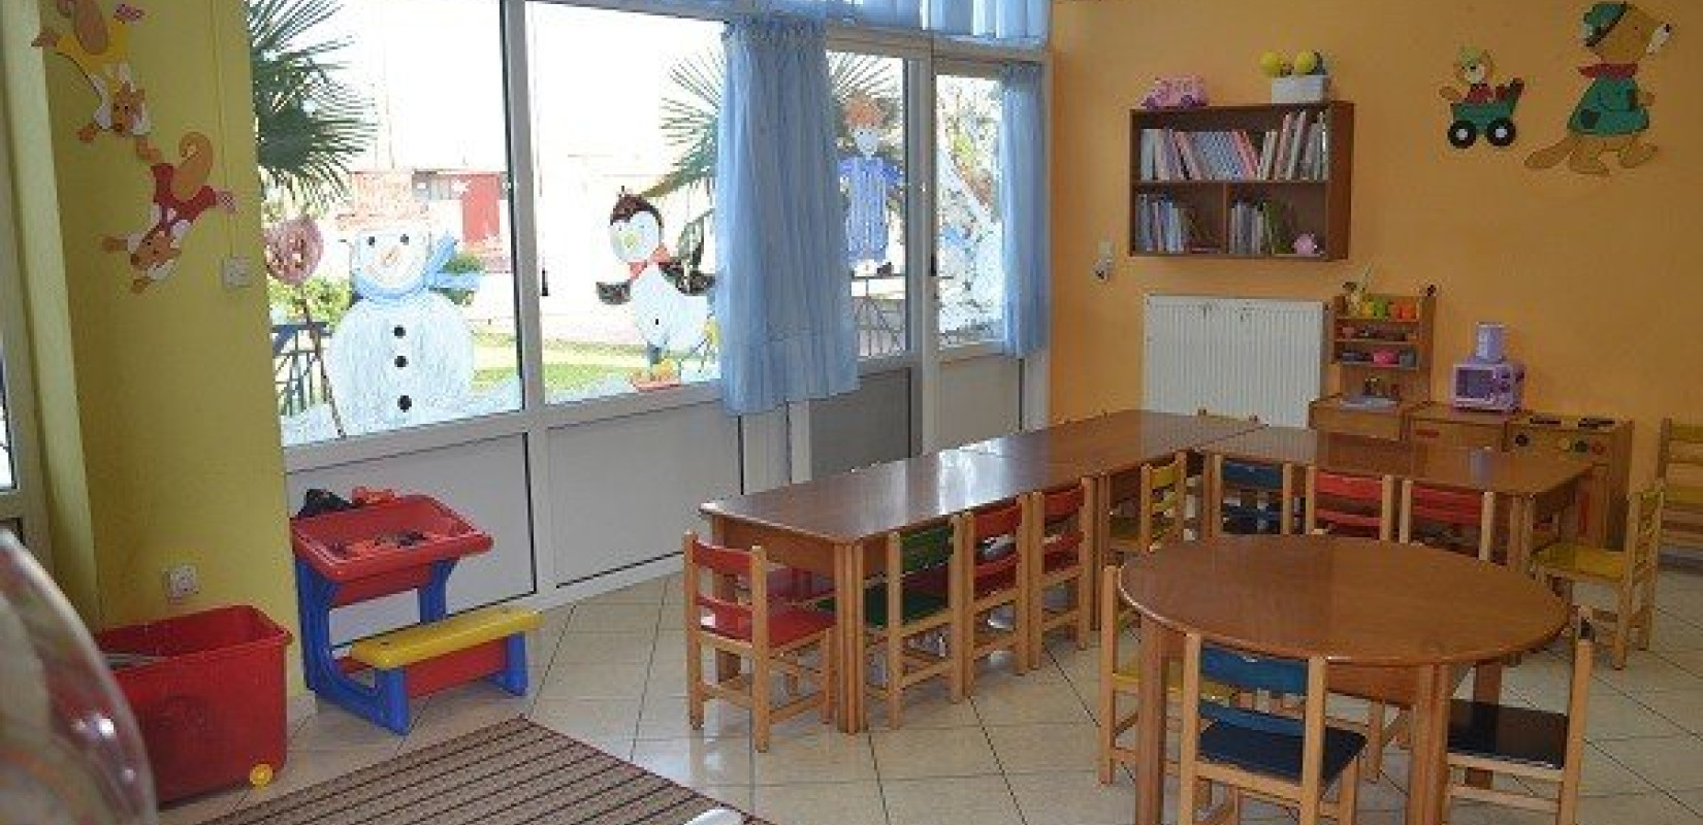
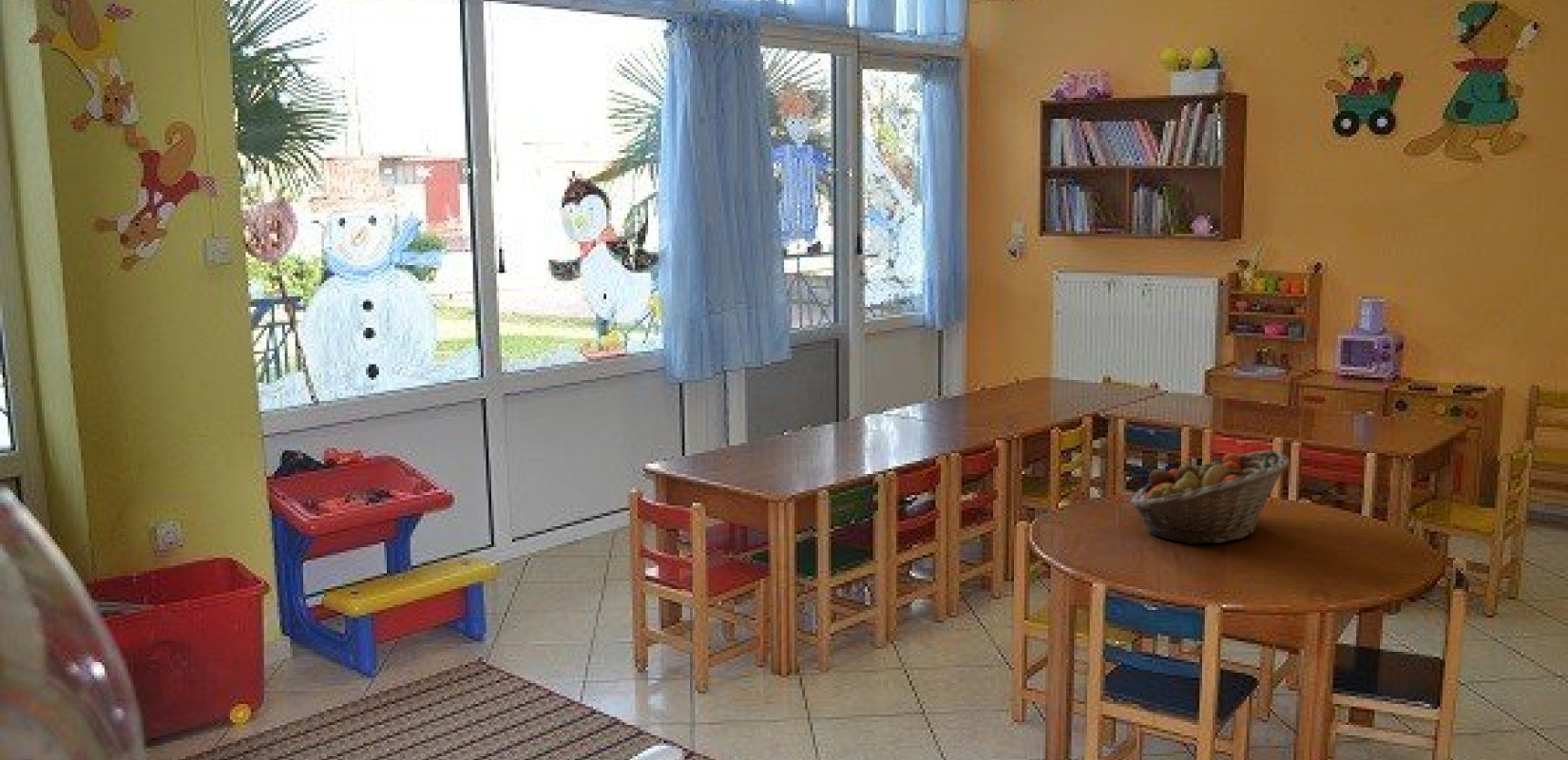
+ fruit basket [1129,449,1290,545]
